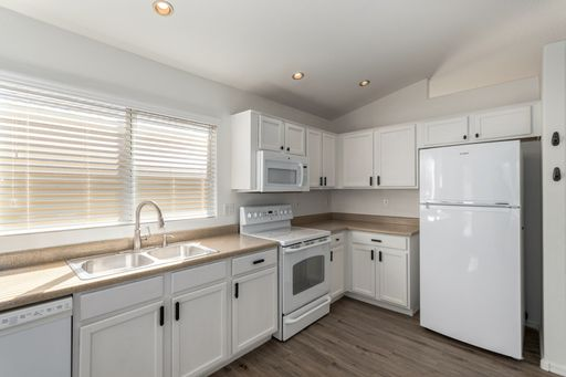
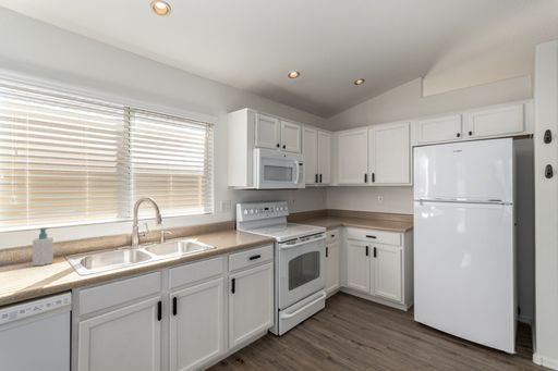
+ soap bottle [32,226,54,267]
